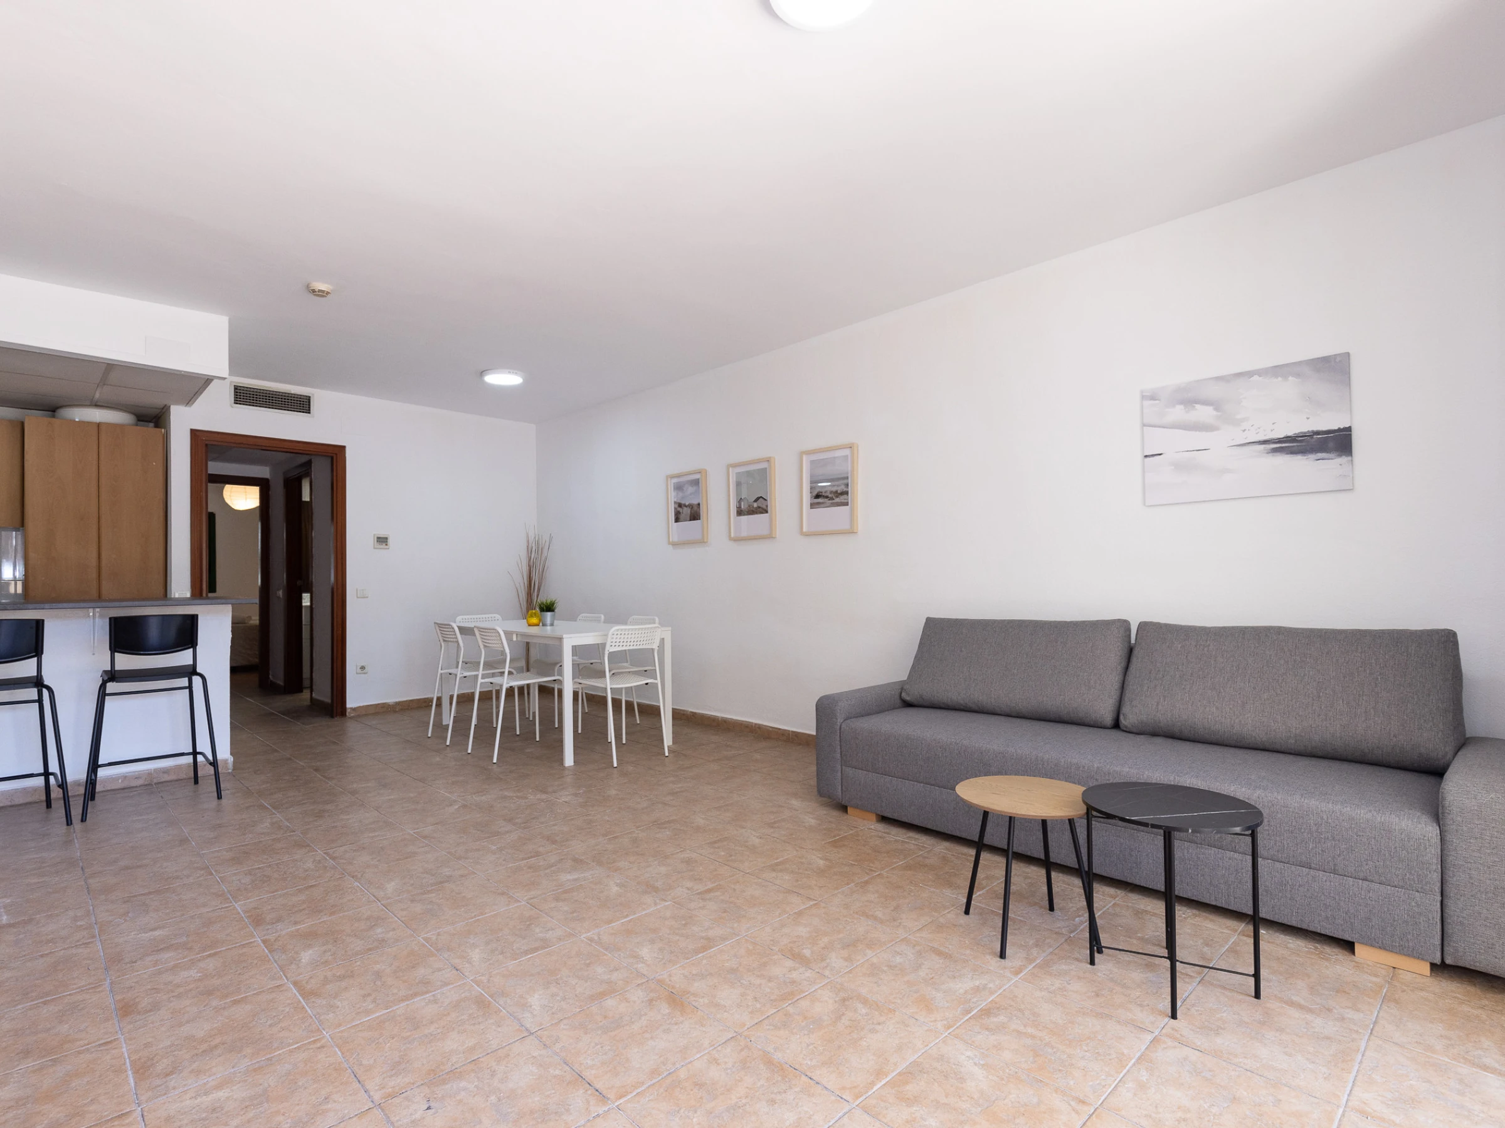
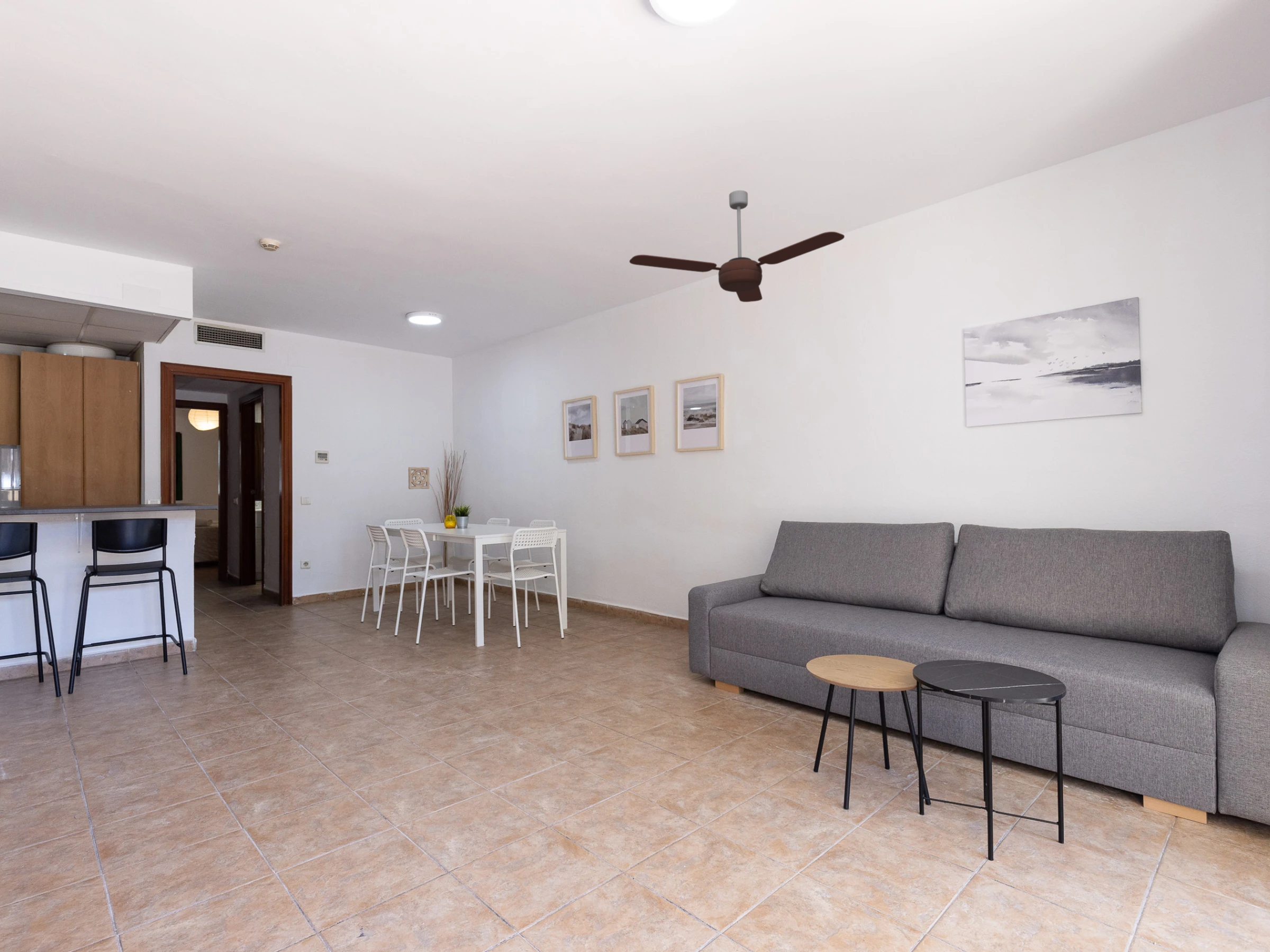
+ ceiling fan [629,190,845,303]
+ wall ornament [408,466,430,490]
